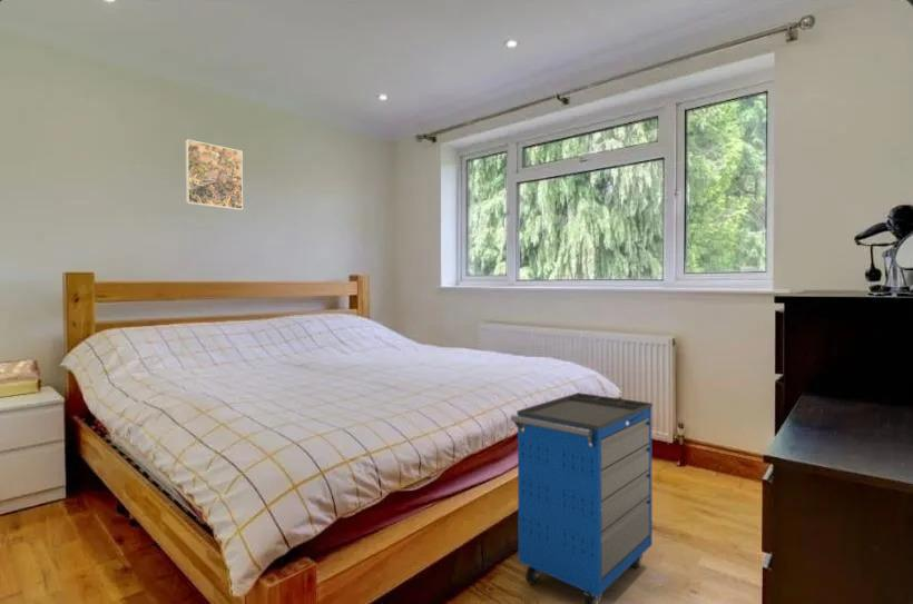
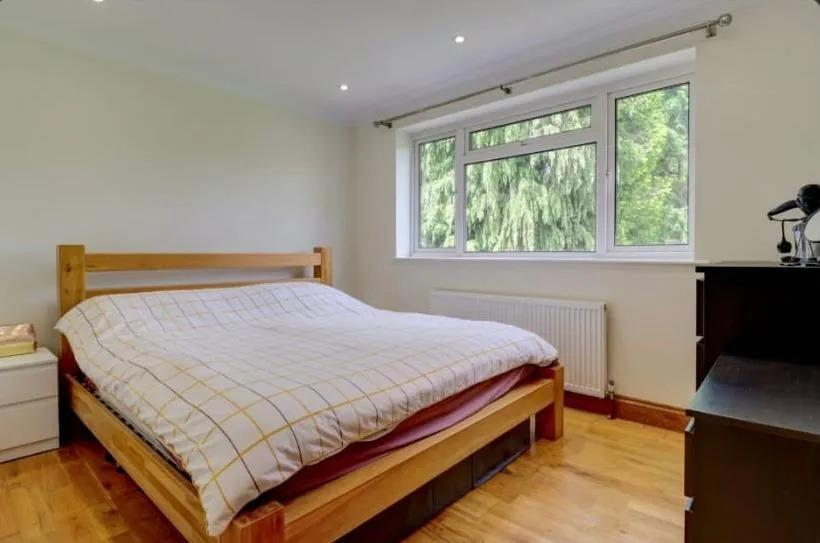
- cabinet [510,392,654,604]
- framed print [185,138,244,211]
